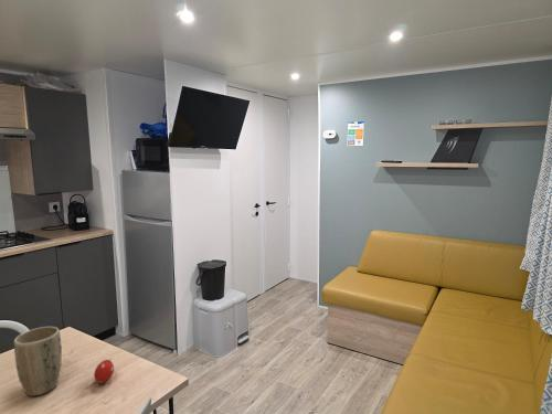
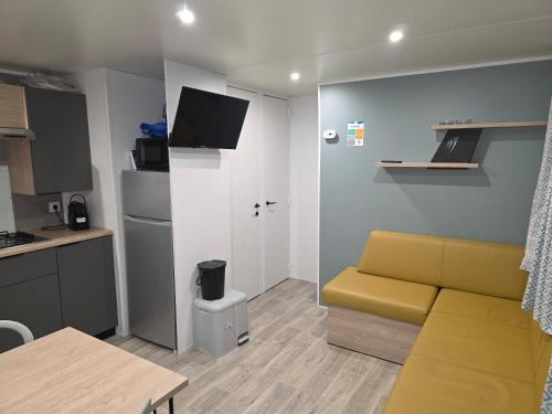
- plant pot [13,326,63,397]
- fruit [93,358,115,384]
